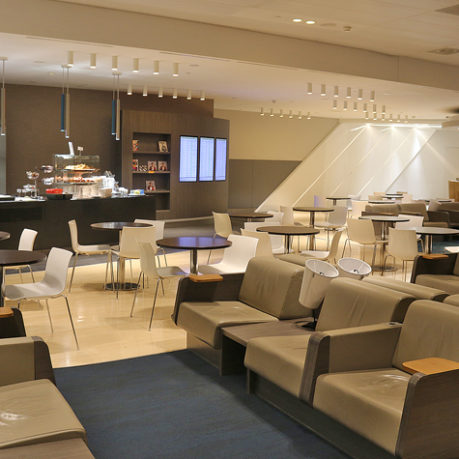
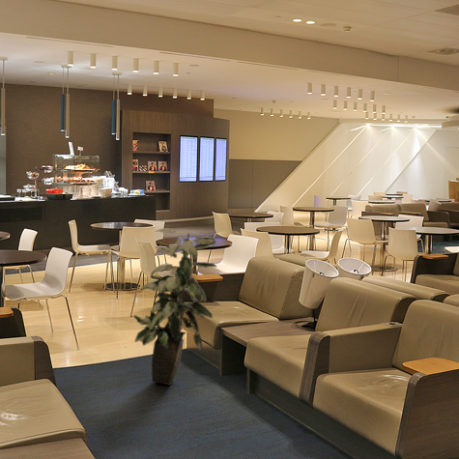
+ indoor plant [132,227,218,386]
